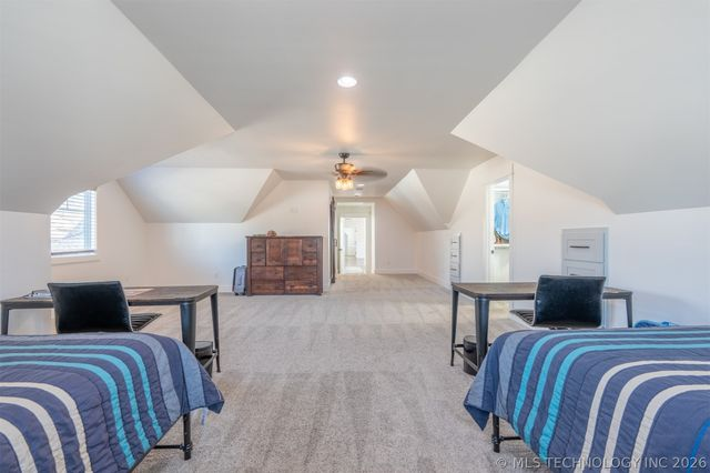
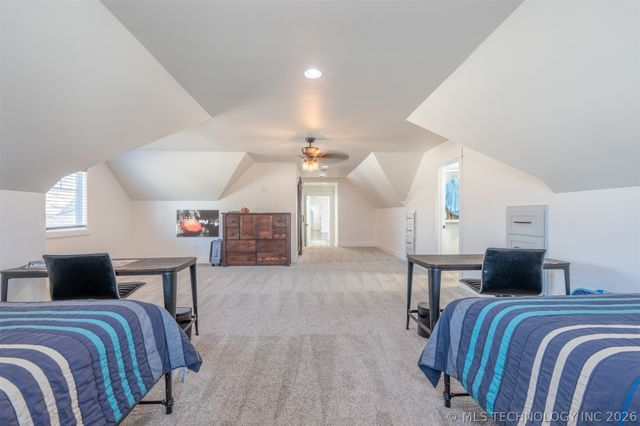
+ wall art [175,209,220,238]
